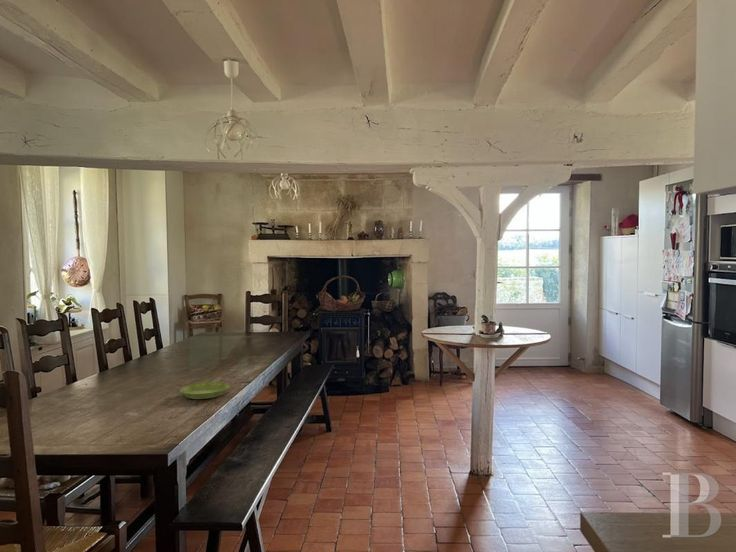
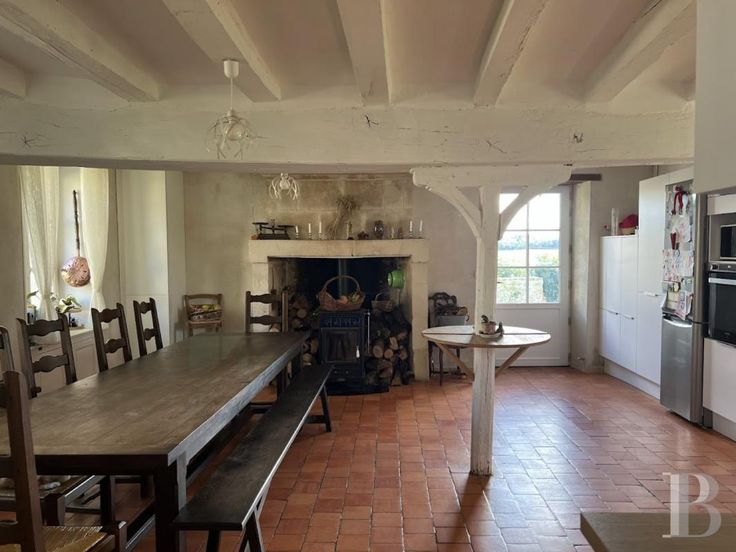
- saucer [179,381,231,400]
